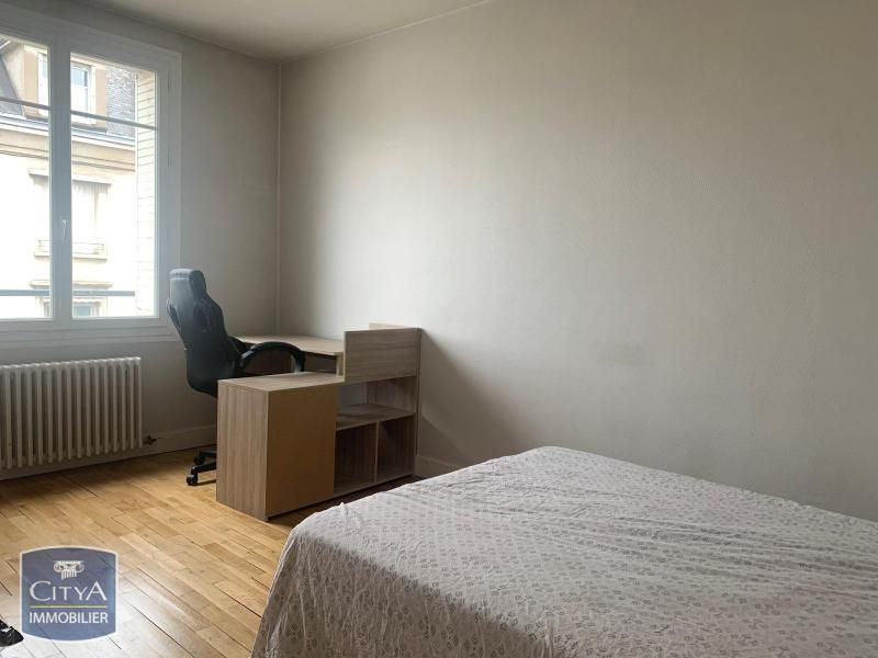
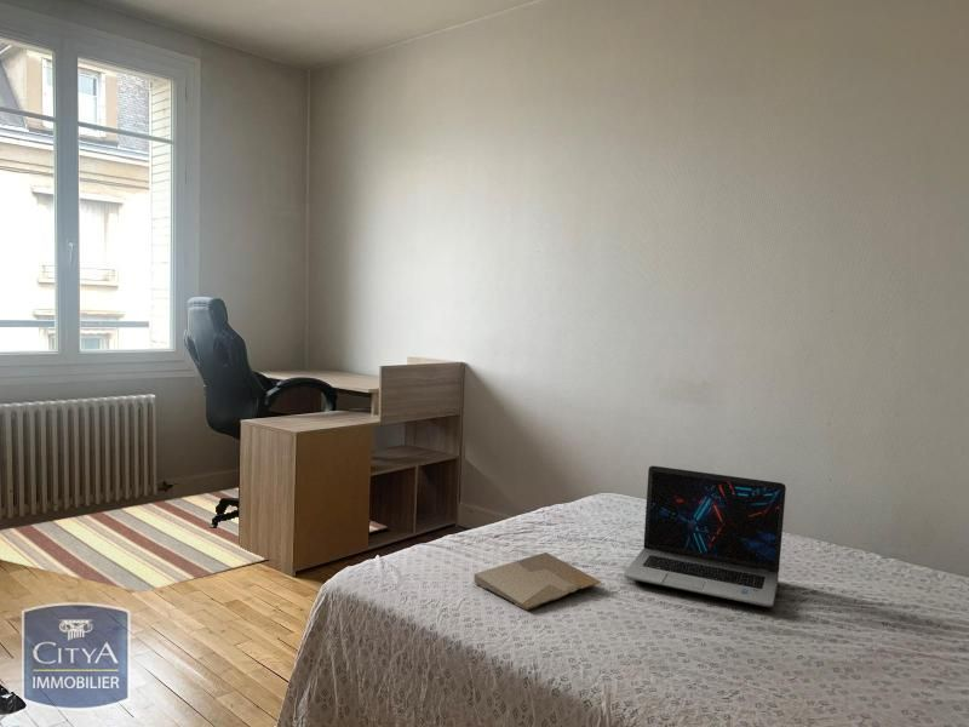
+ laptop [623,464,787,608]
+ rug [0,487,388,593]
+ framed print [472,551,602,612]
